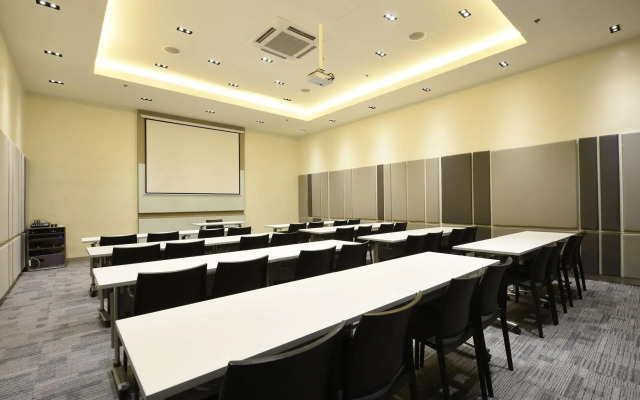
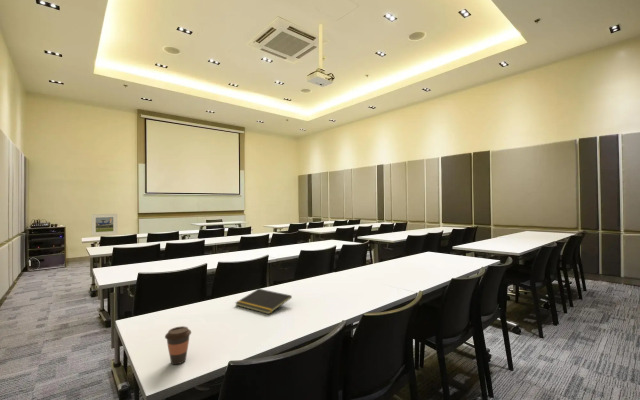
+ notepad [235,288,293,315]
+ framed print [90,213,118,237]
+ coffee cup [164,325,192,365]
